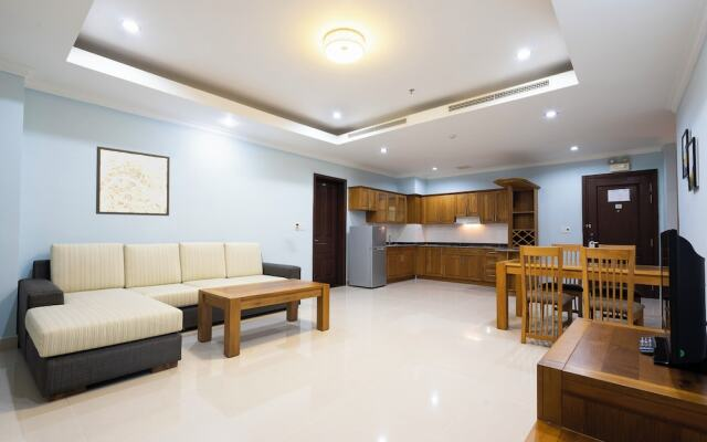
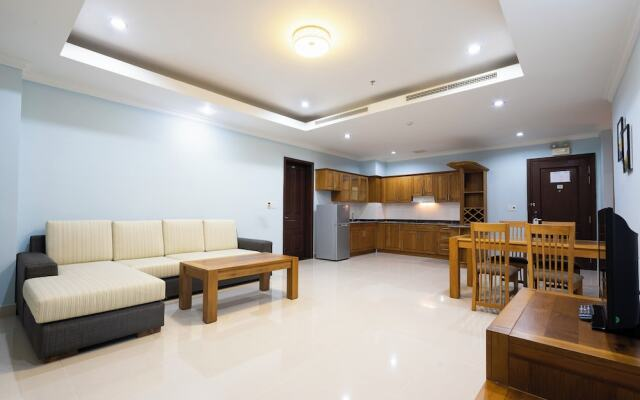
- wall art [95,145,171,217]
